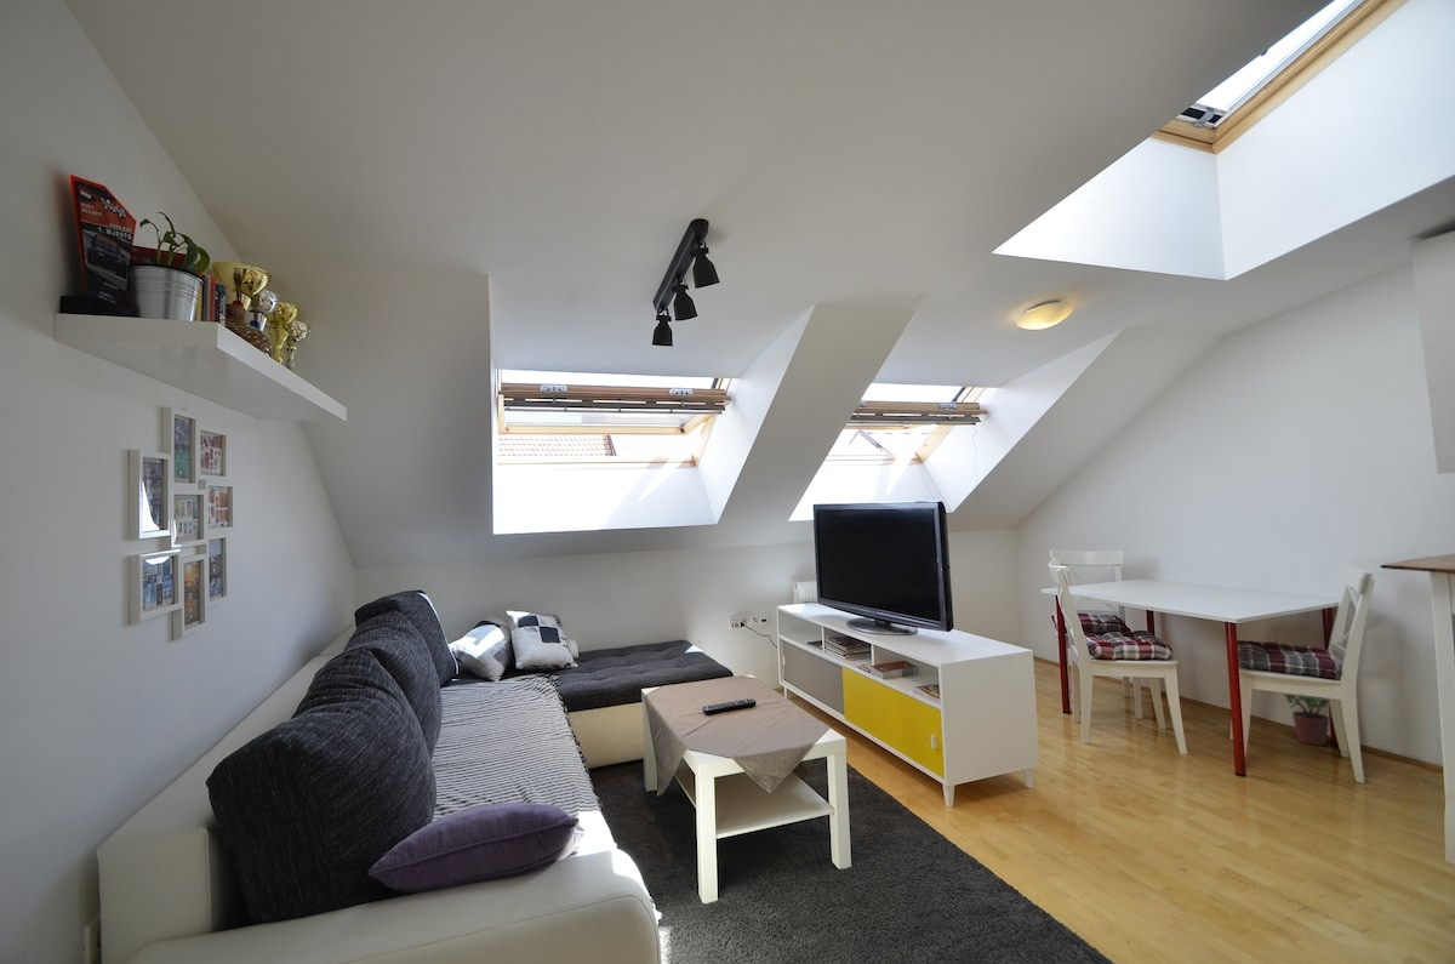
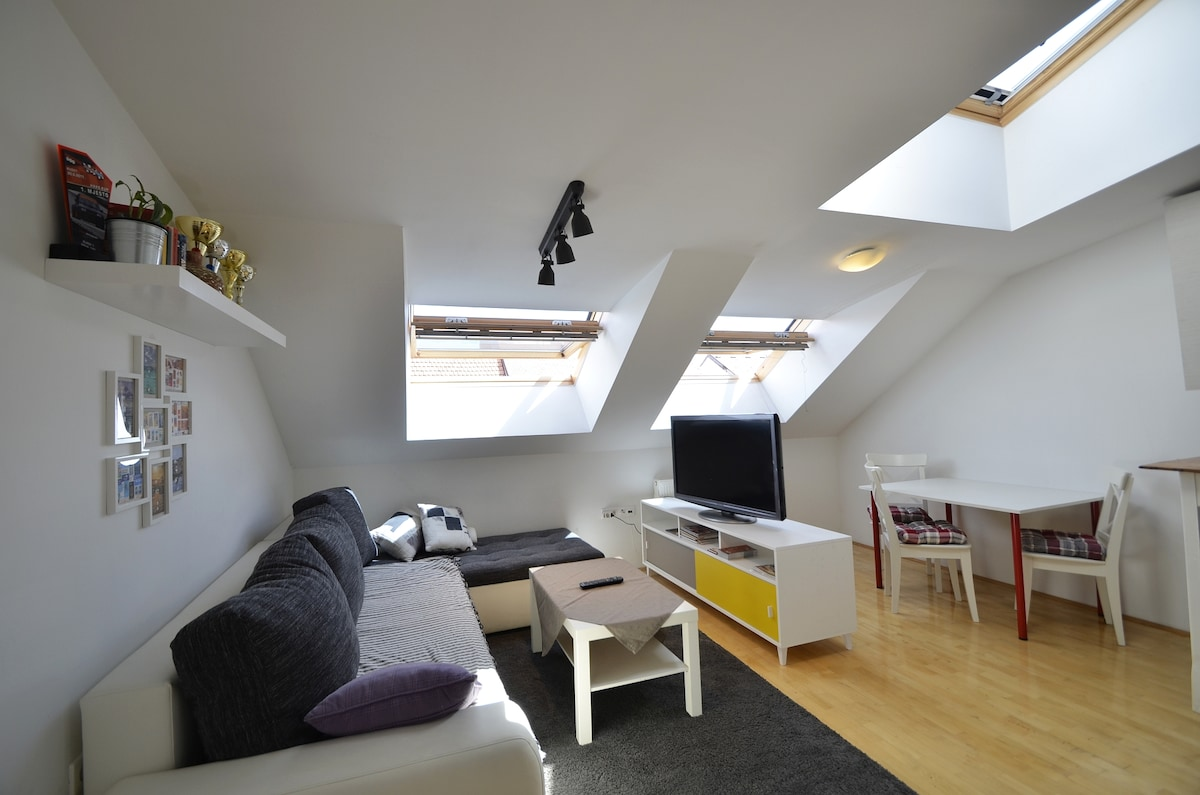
- potted plant [1283,692,1331,747]
